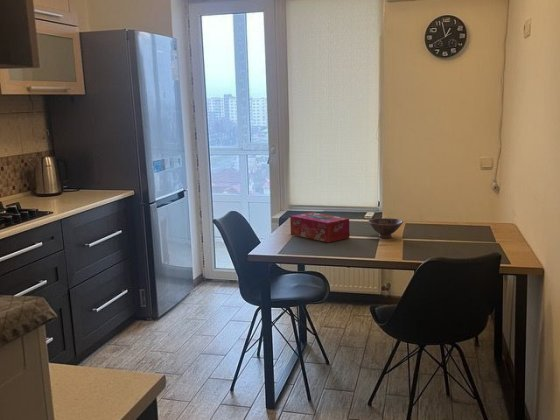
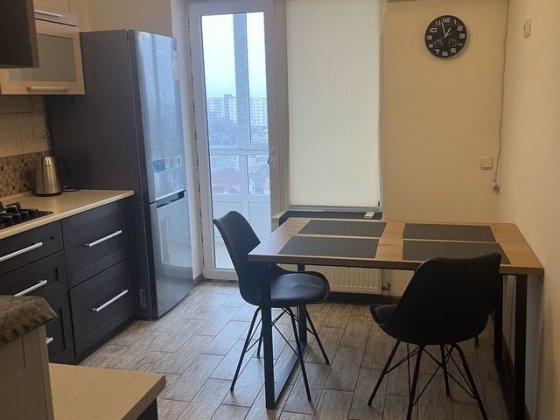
- tissue box [289,211,350,243]
- bowl [367,217,404,239]
